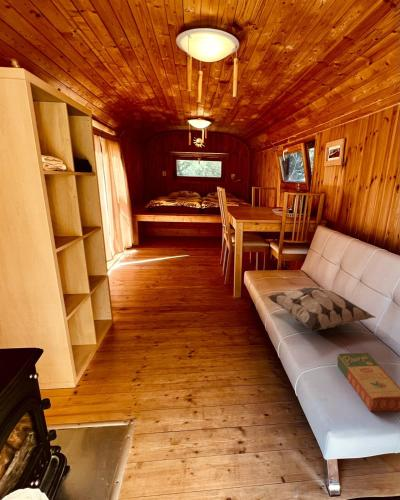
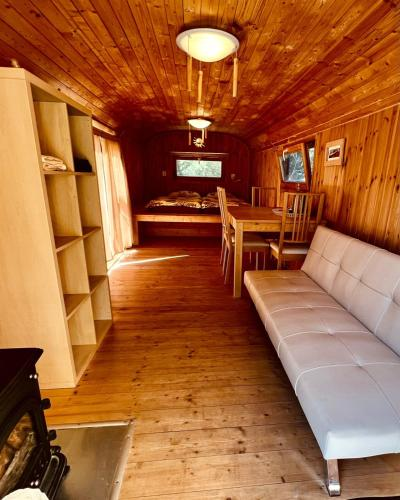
- decorative pillow [267,286,376,333]
- book [337,352,400,413]
